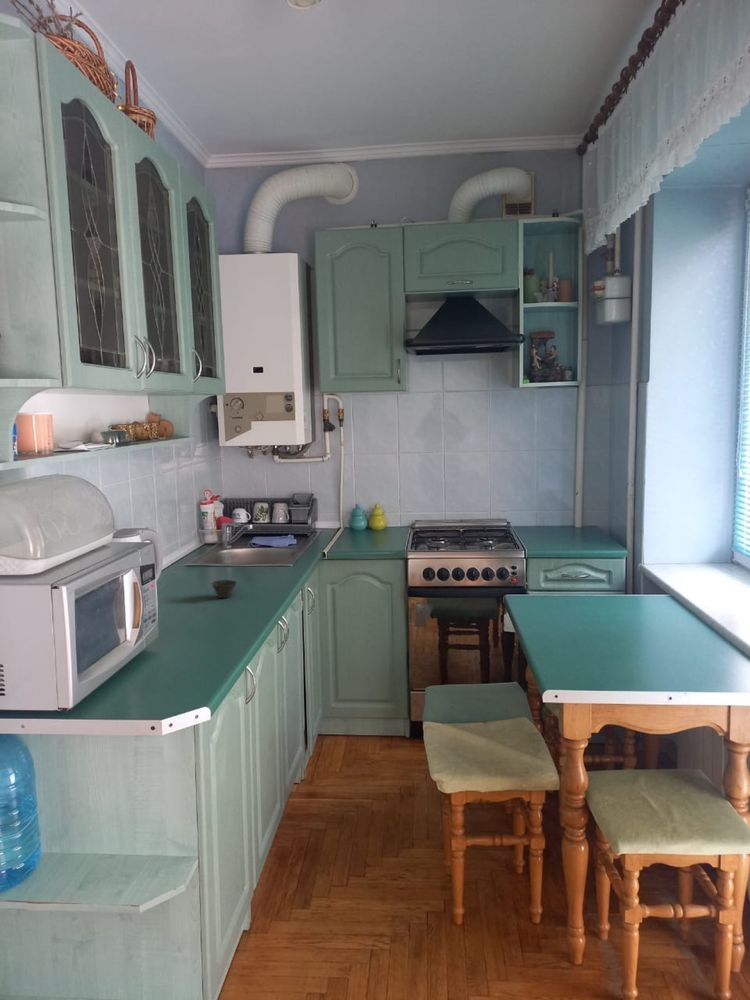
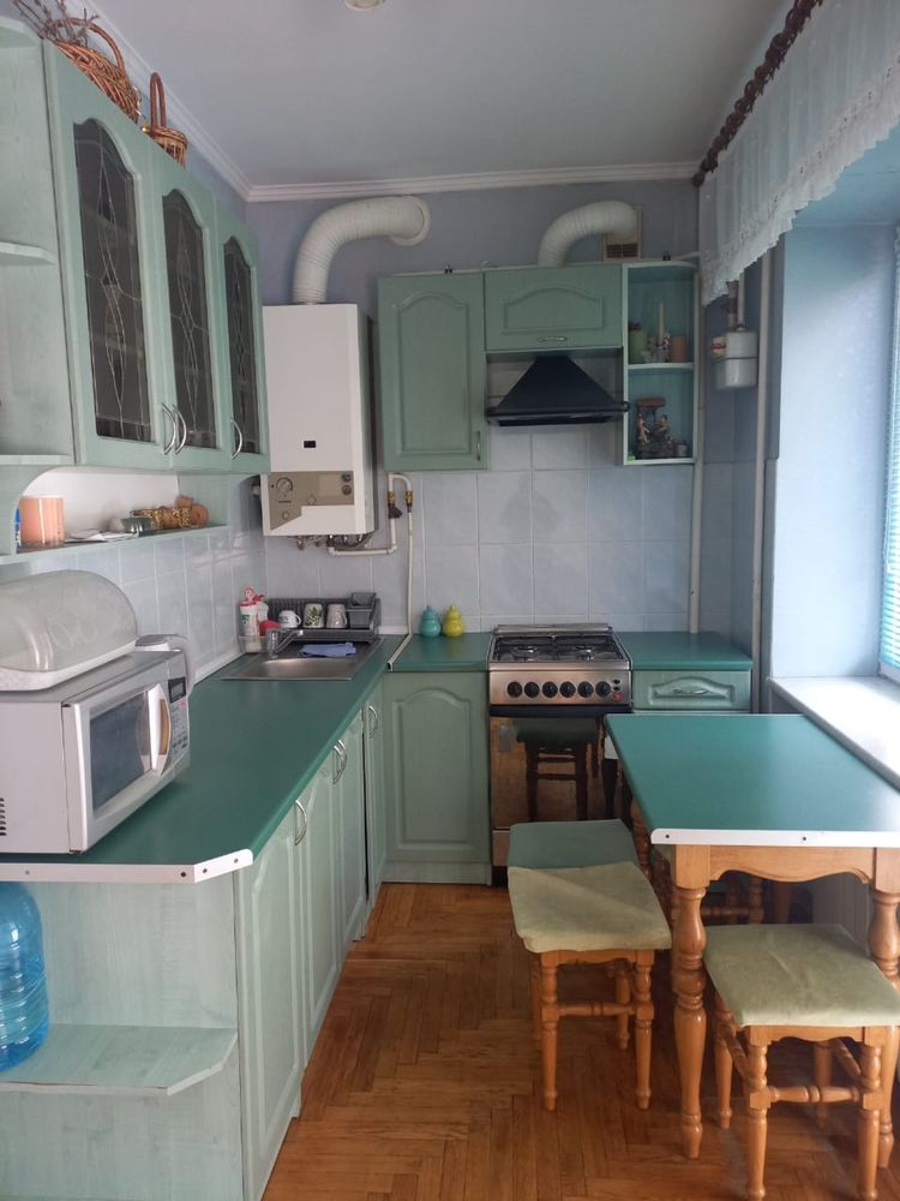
- cup [211,579,238,599]
